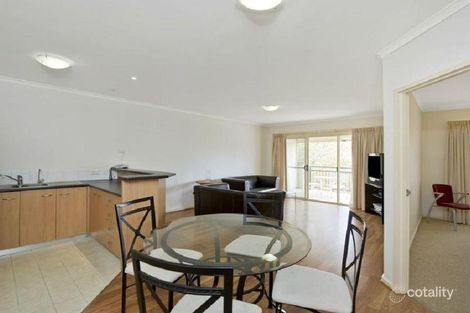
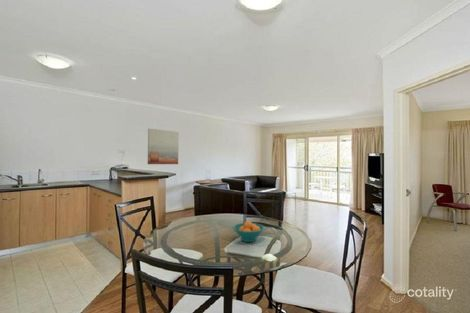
+ fruit bowl [232,220,266,243]
+ wall art [147,128,180,165]
